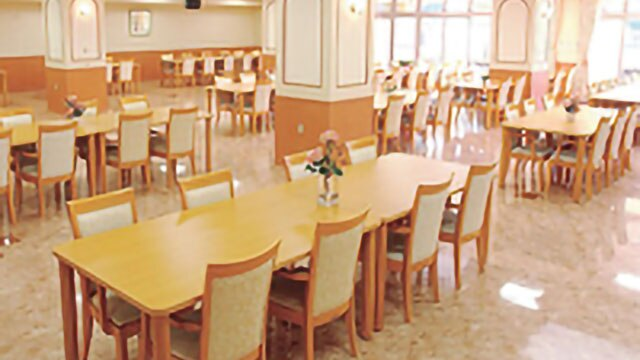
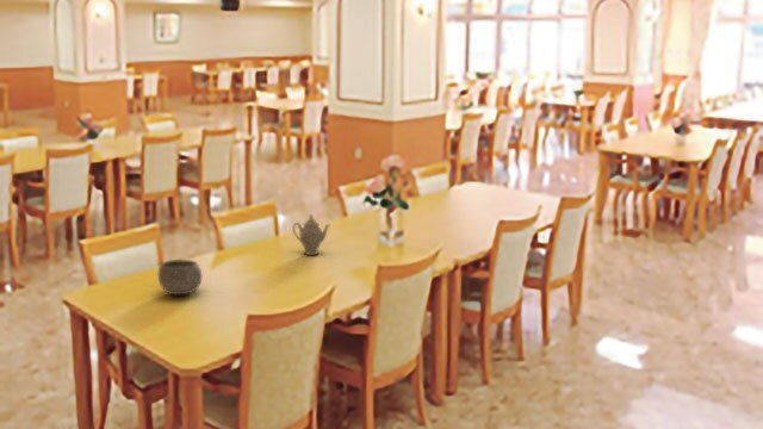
+ chinaware [291,213,331,256]
+ ceramic bowl [157,259,203,297]
